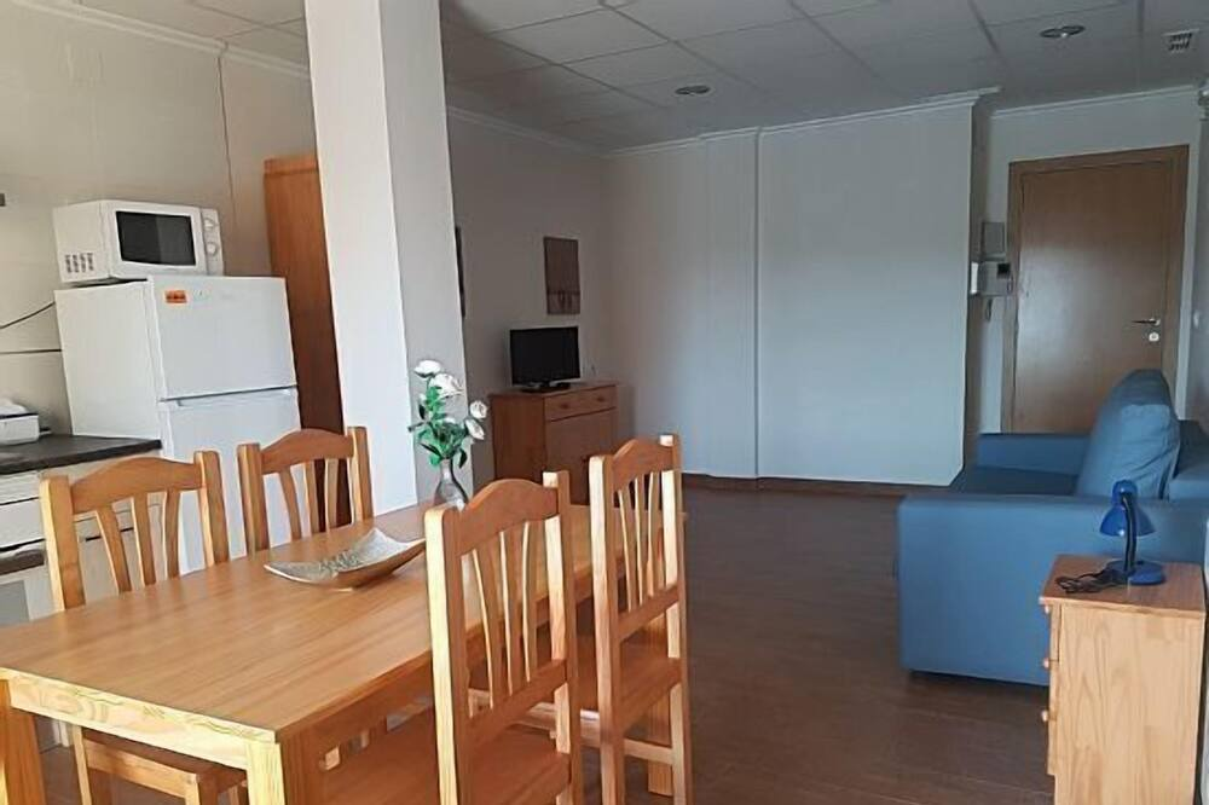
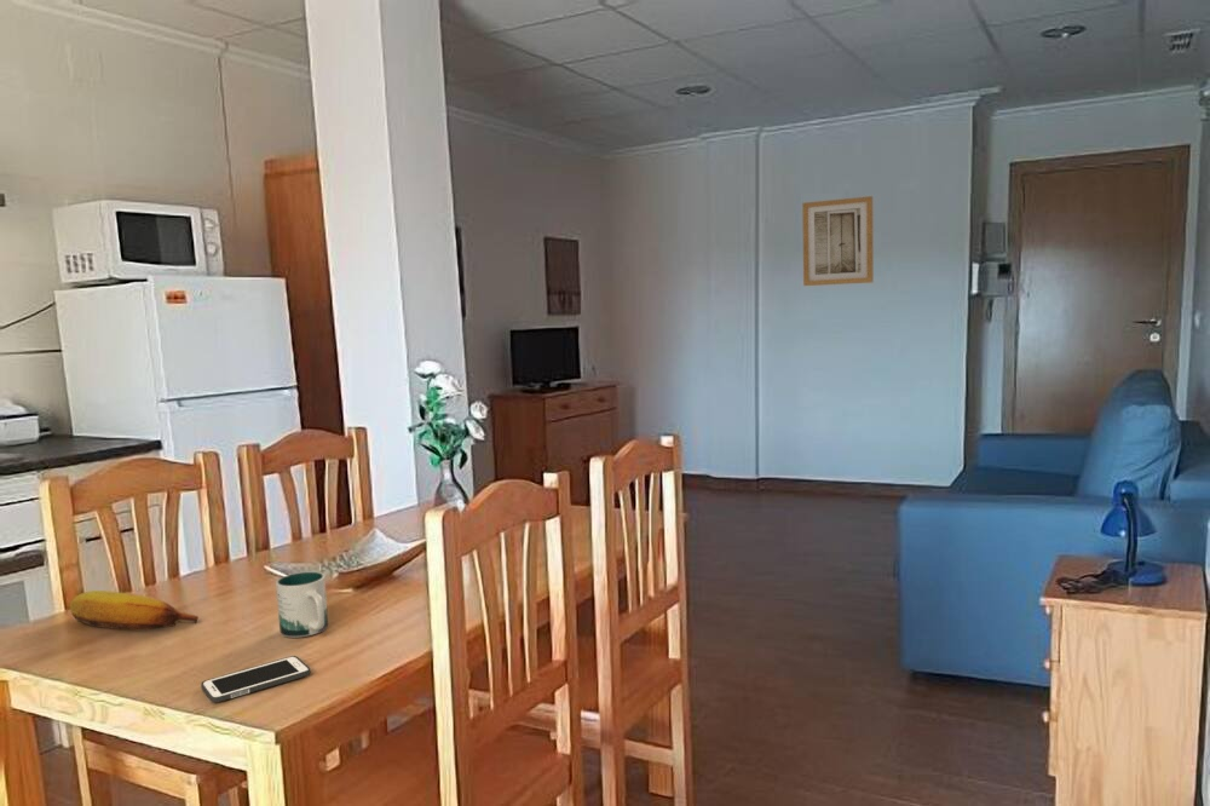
+ fruit [69,589,200,632]
+ wall art [801,195,874,287]
+ cell phone [200,655,312,704]
+ mug [275,571,329,639]
